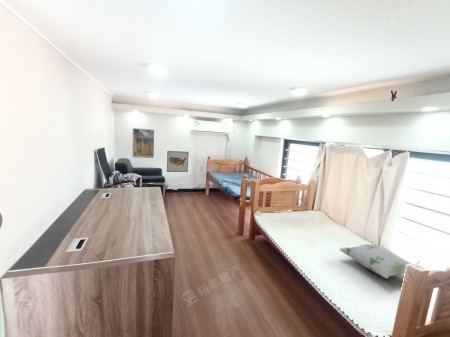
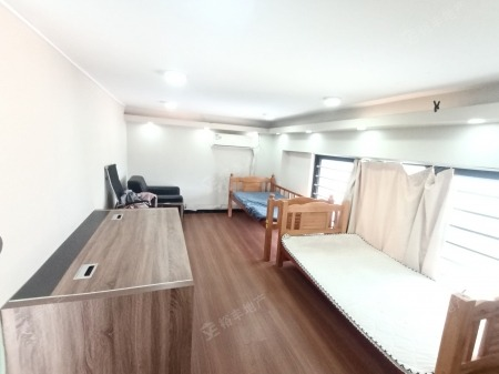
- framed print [132,127,155,159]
- decorative pillow [338,243,411,279]
- wall art [166,150,189,173]
